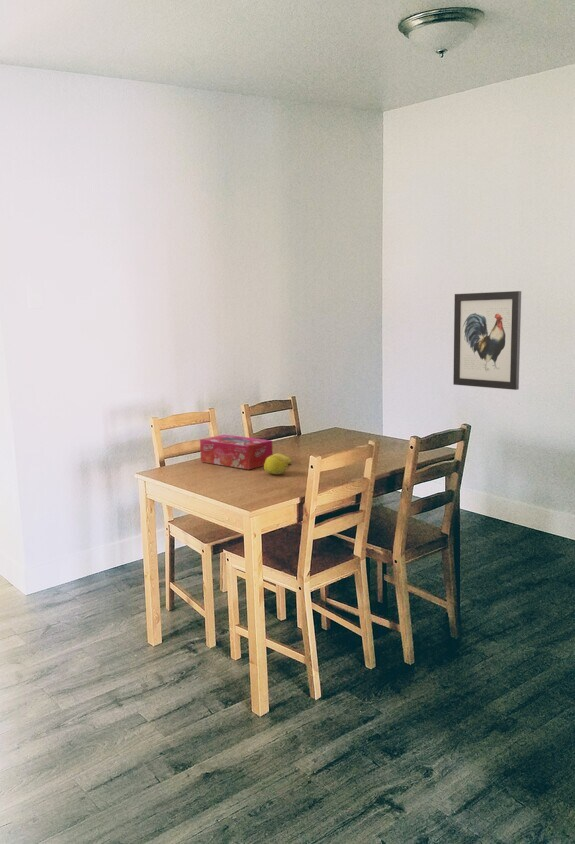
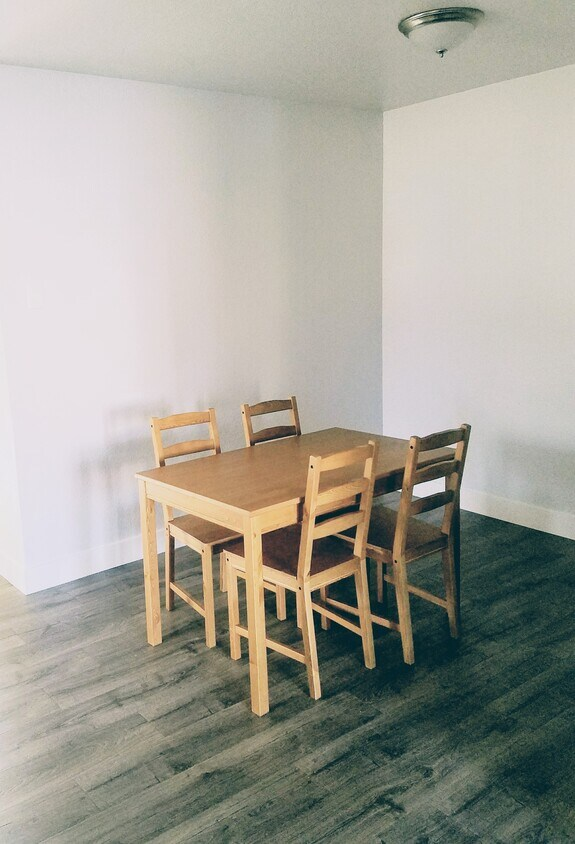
- wall art [452,290,522,391]
- tissue box [199,434,274,470]
- fruit [263,452,293,475]
